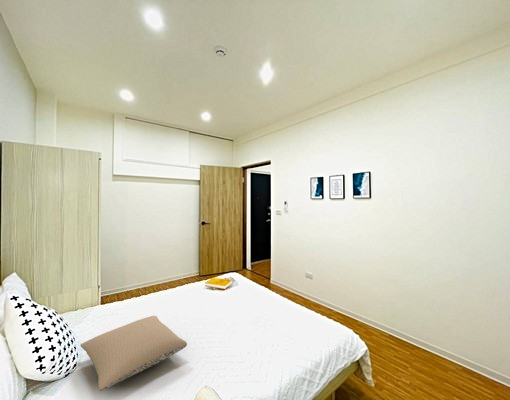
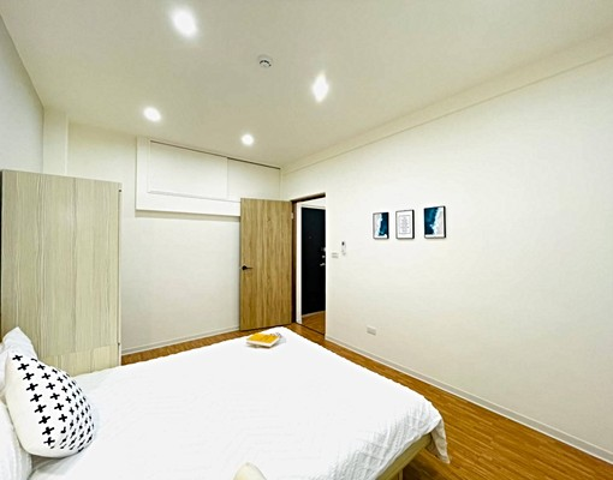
- pillow [80,315,188,391]
